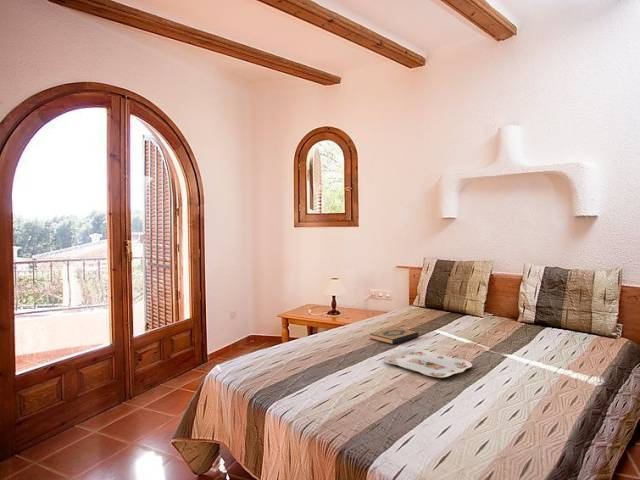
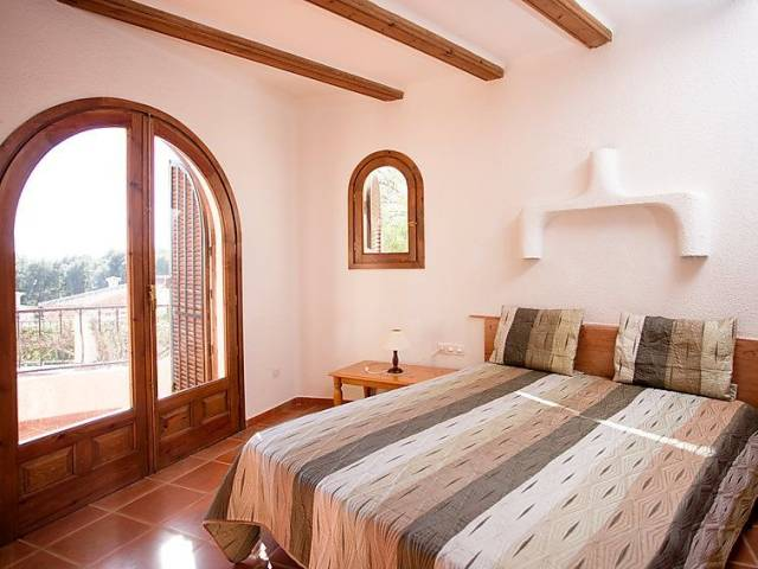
- serving tray [382,348,473,379]
- hardback book [369,326,420,345]
